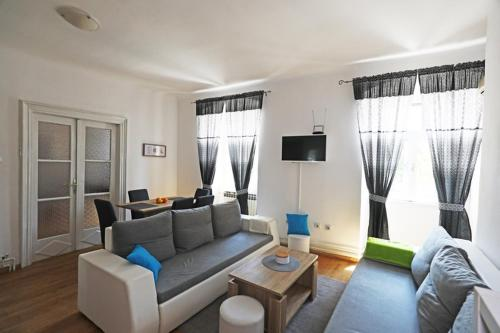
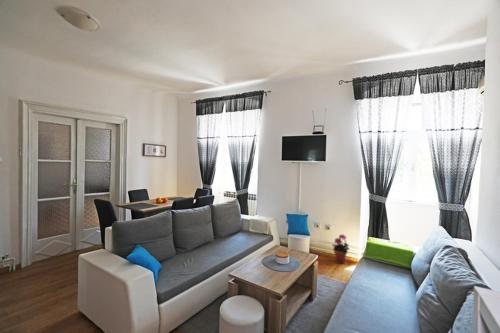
+ potted plant [331,233,350,264]
